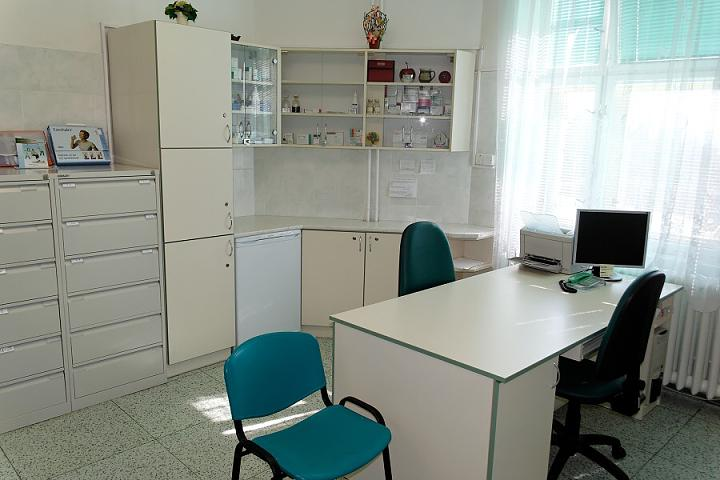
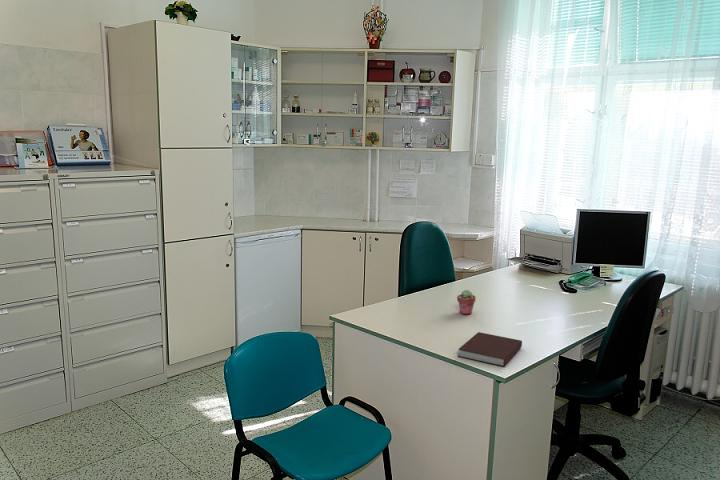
+ notebook [457,331,523,368]
+ potted succulent [456,289,477,315]
